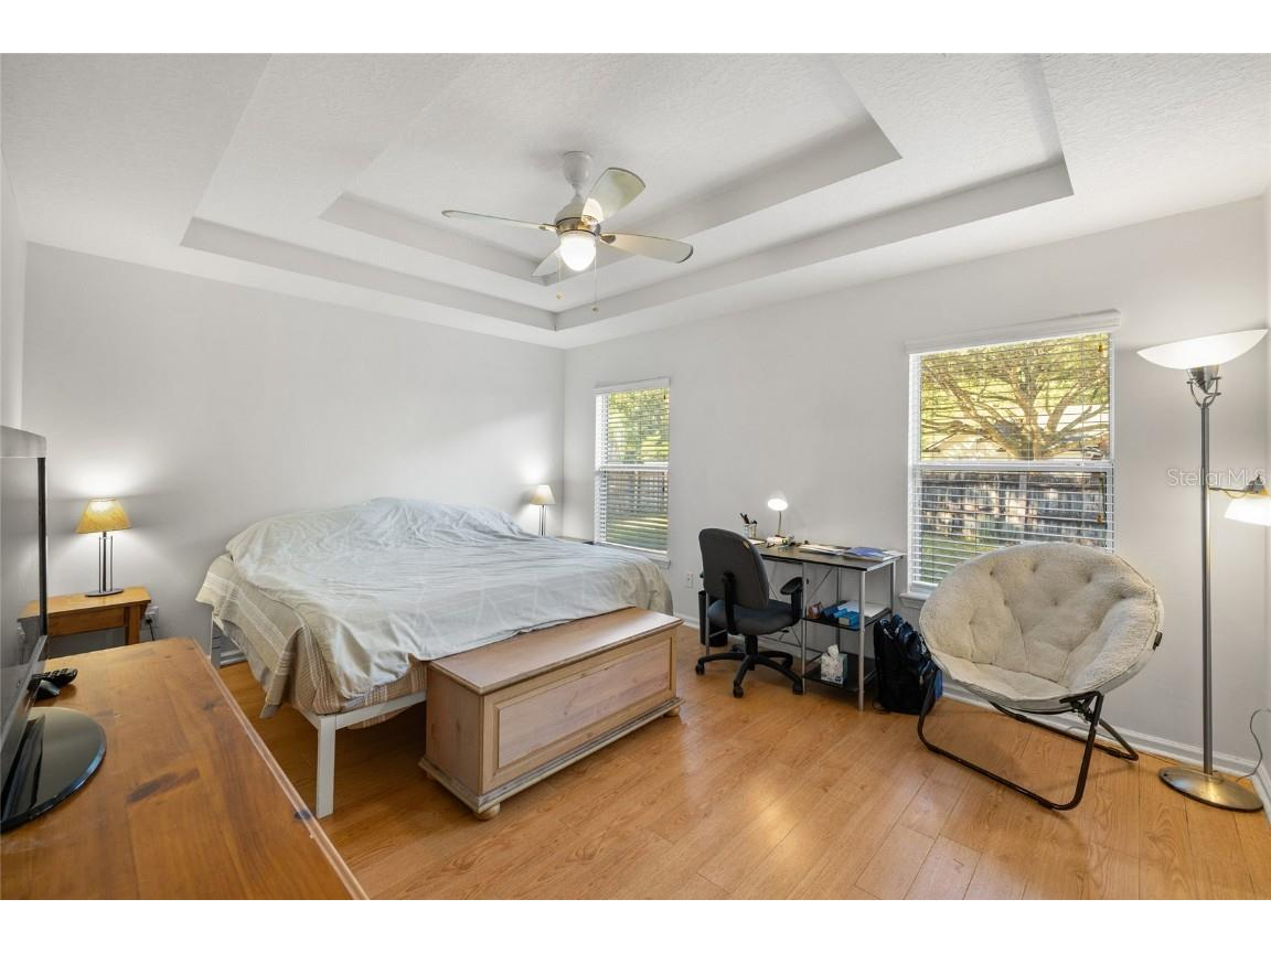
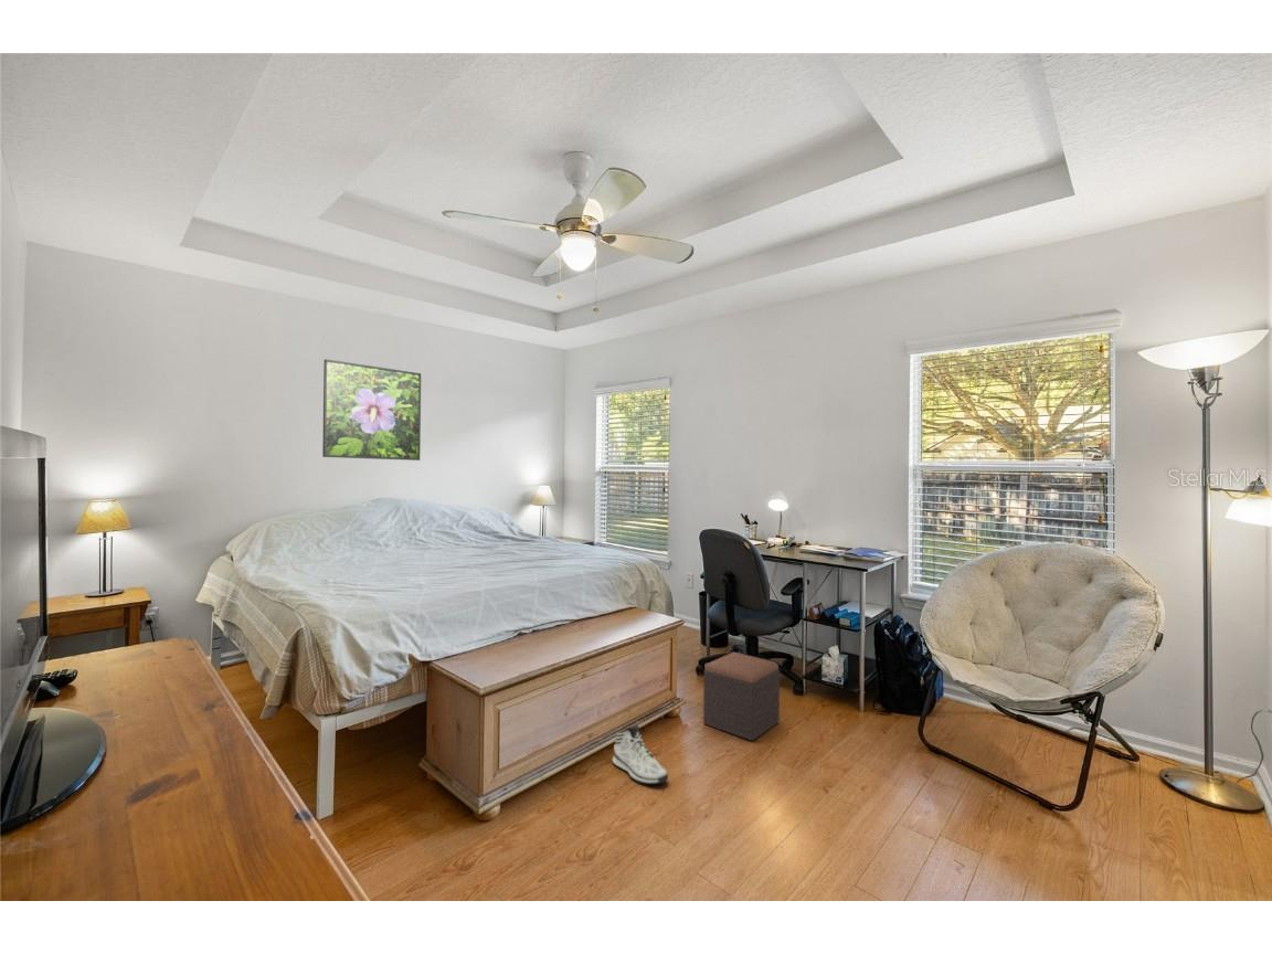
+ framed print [321,358,422,462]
+ sneaker [612,724,669,785]
+ footstool [702,651,781,742]
